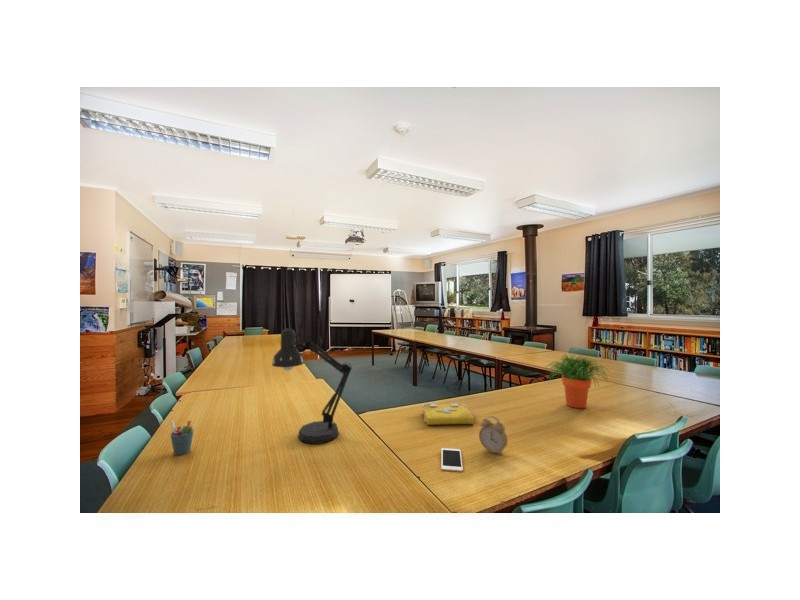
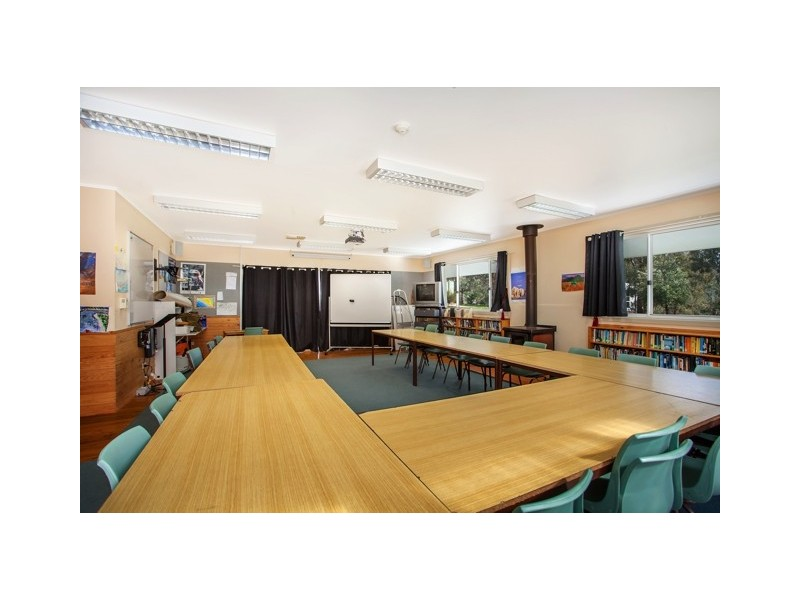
- cell phone [440,447,464,473]
- desk lamp [271,327,353,445]
- alarm clock [478,415,509,455]
- potted plant [544,353,610,409]
- spell book [421,402,477,426]
- pen holder [169,420,195,456]
